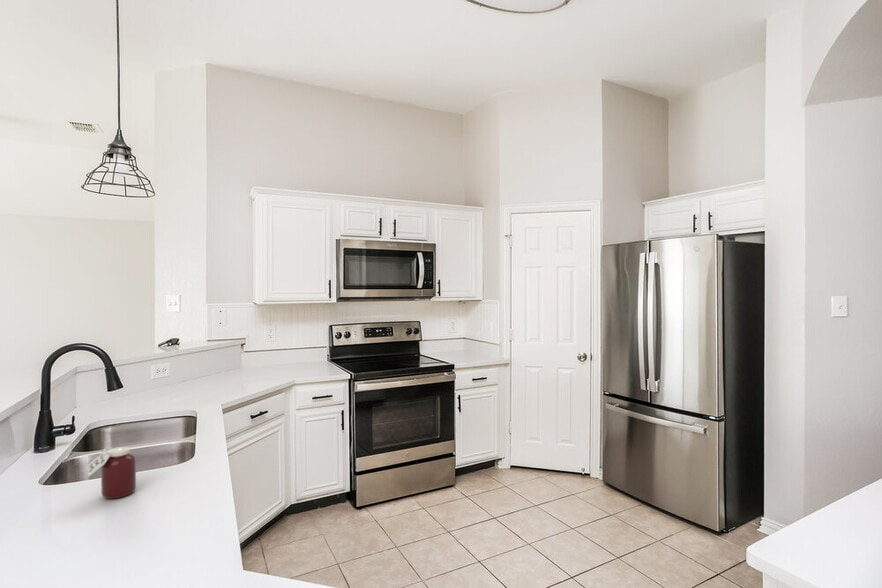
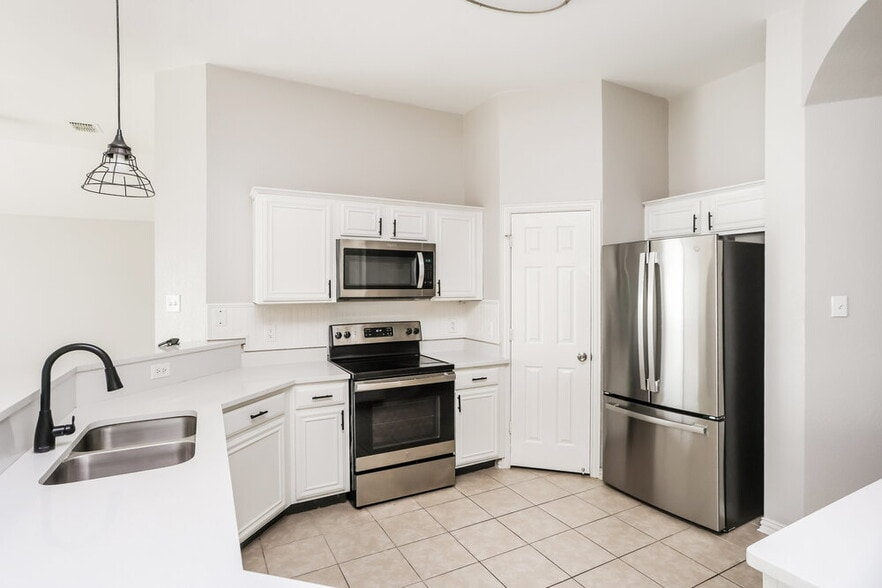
- jar [84,446,137,500]
